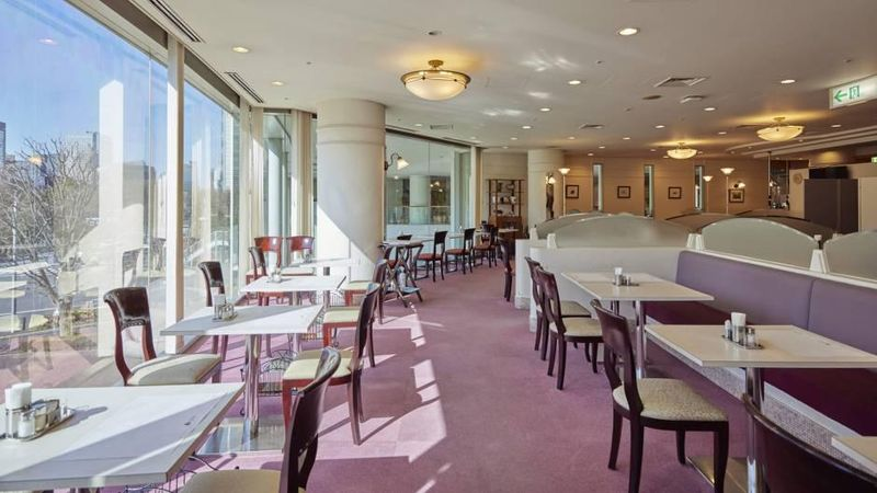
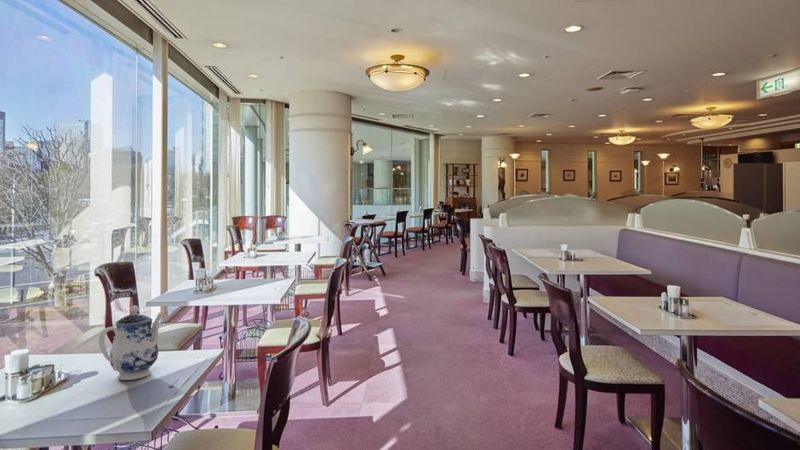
+ teapot [98,305,165,381]
